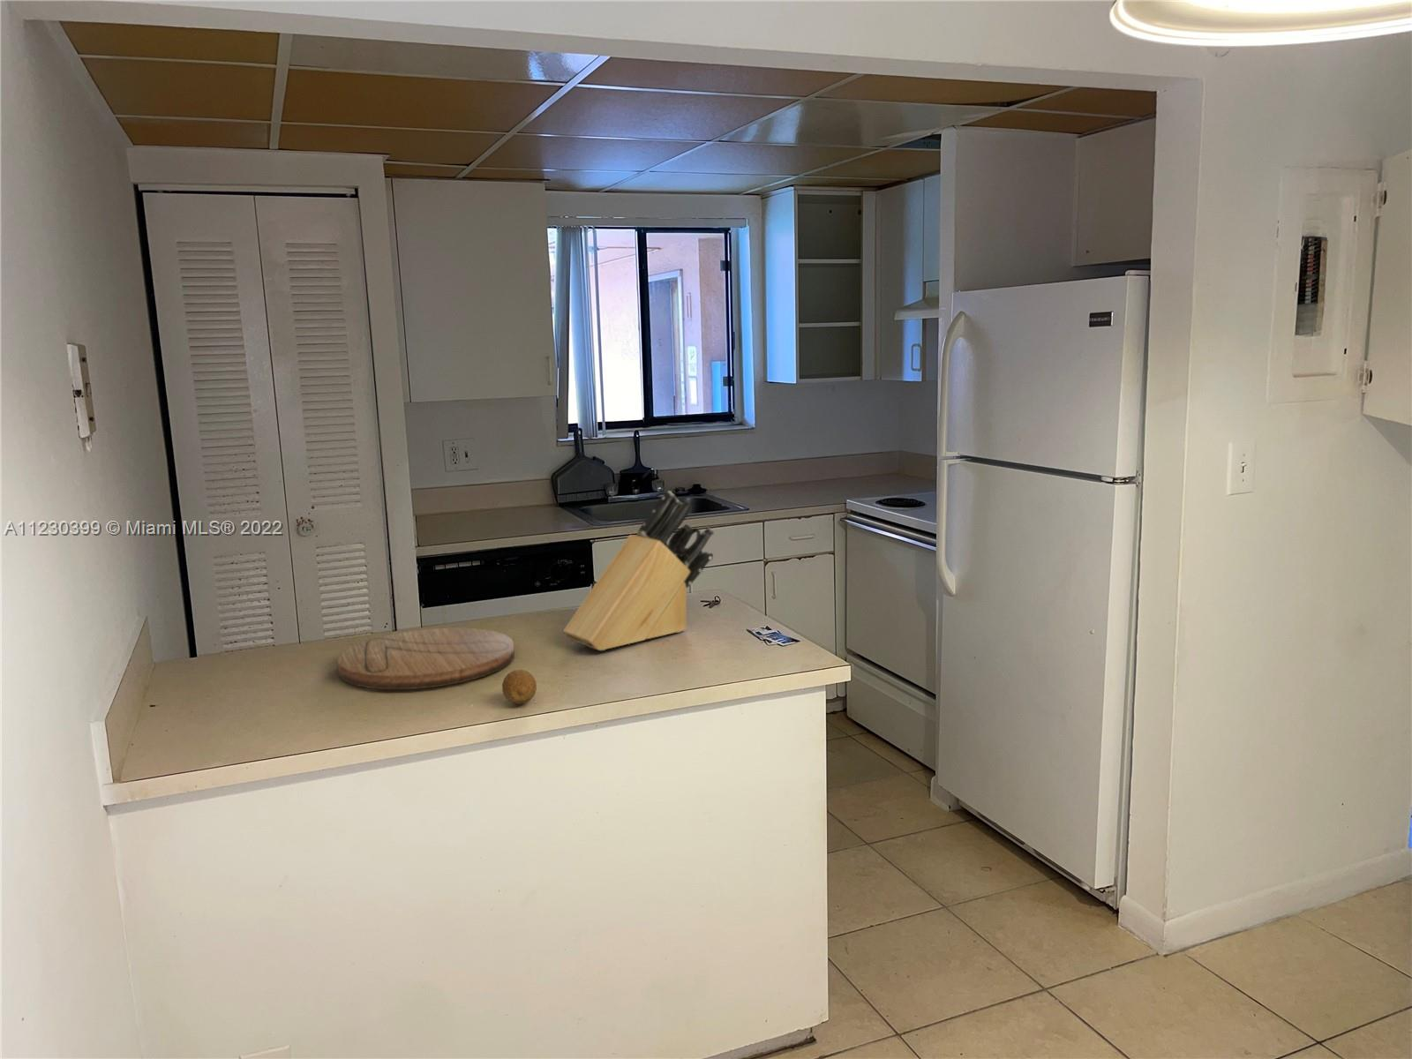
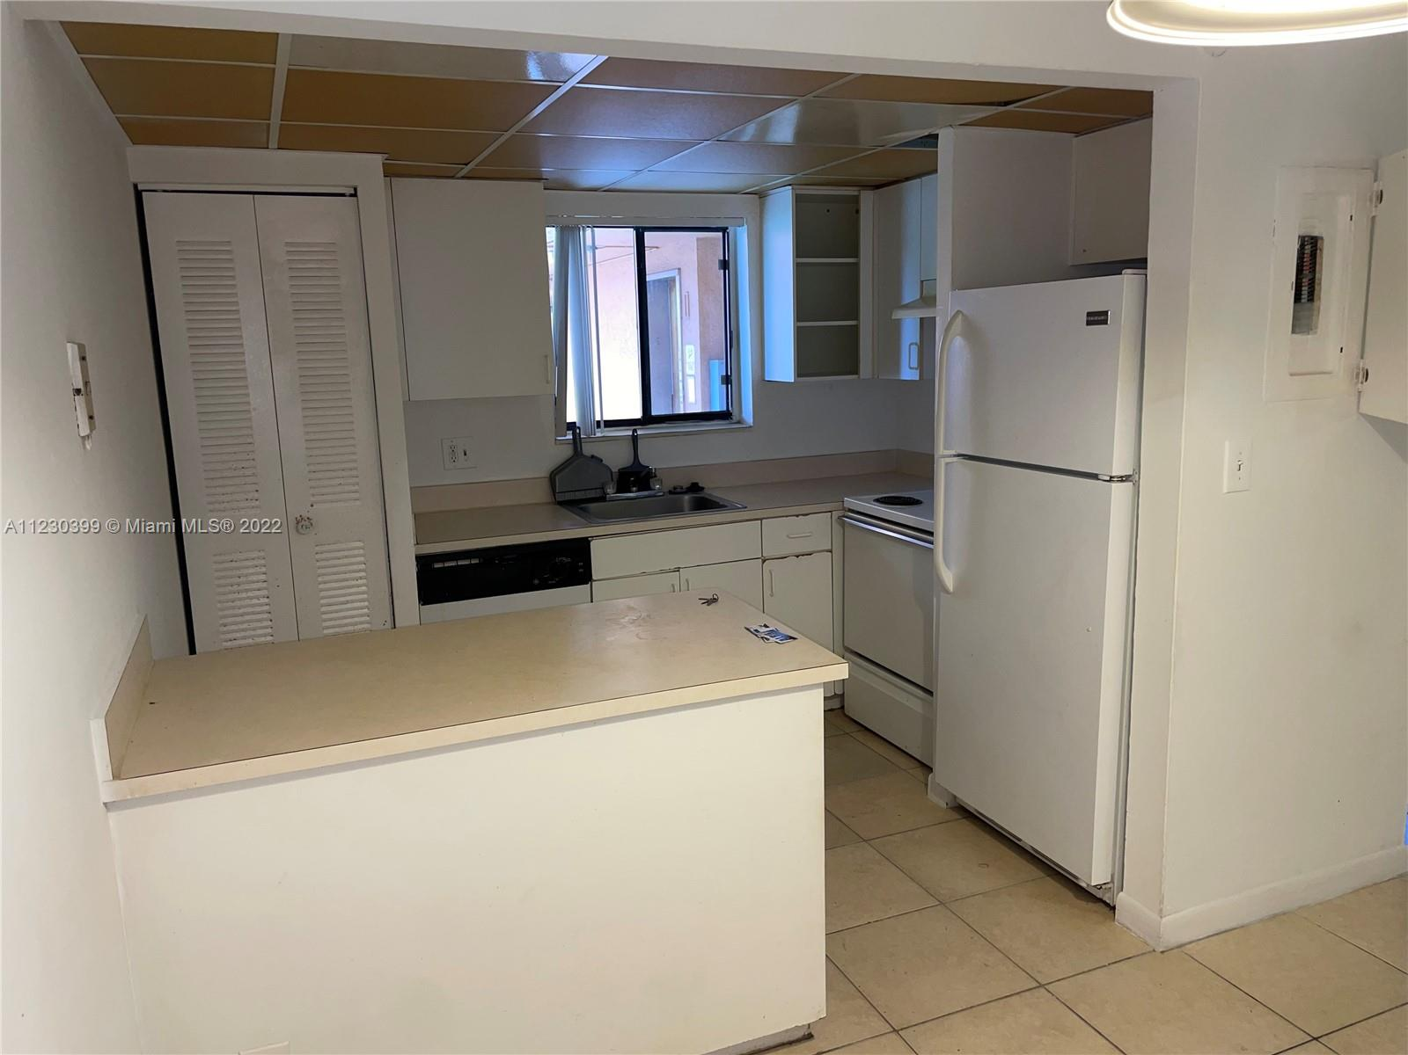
- cutting board [336,626,516,690]
- fruit [501,669,537,705]
- knife block [563,489,715,651]
